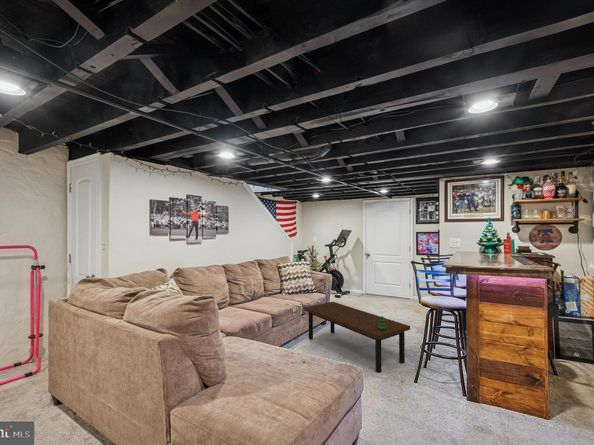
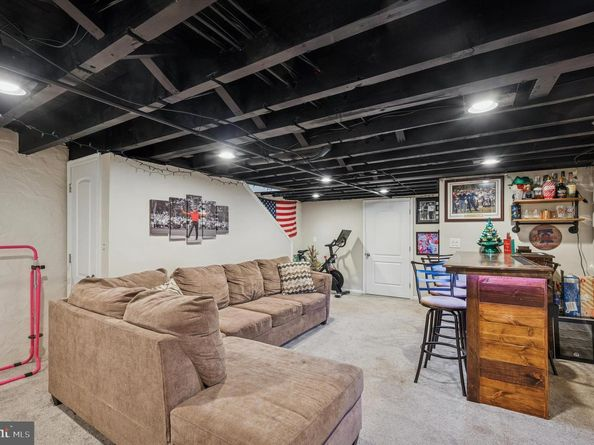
- coffee table [303,301,411,374]
